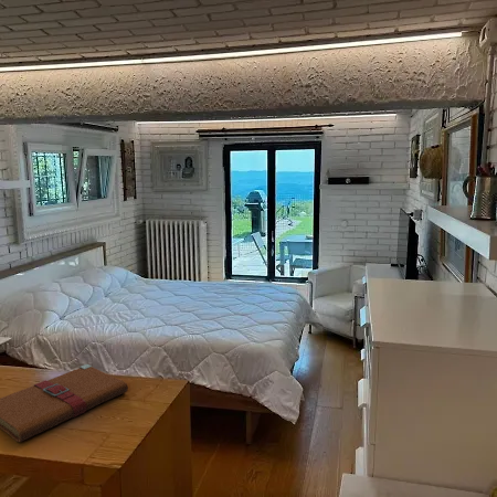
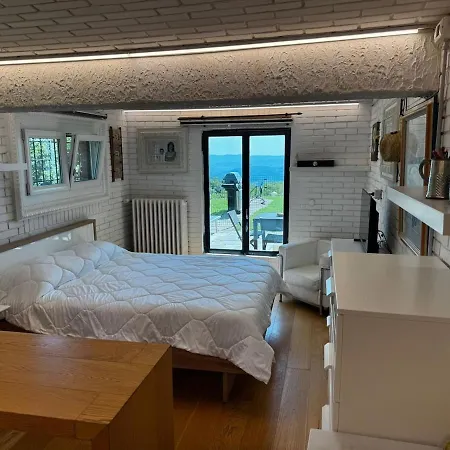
- book [0,363,129,443]
